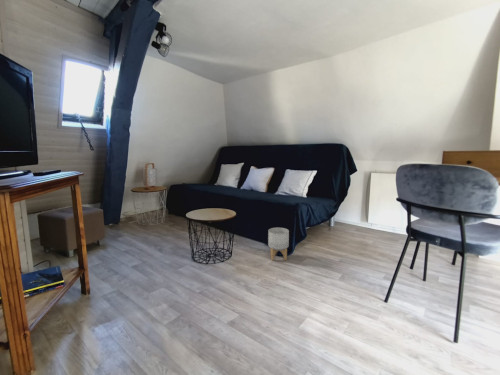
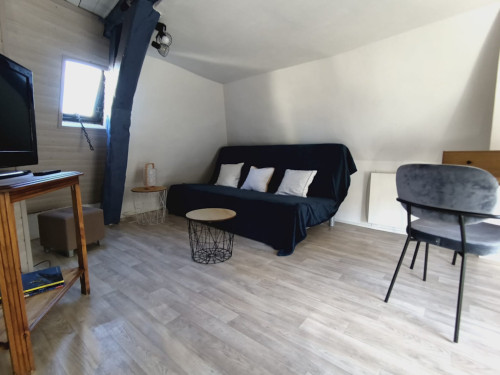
- planter [267,227,290,262]
